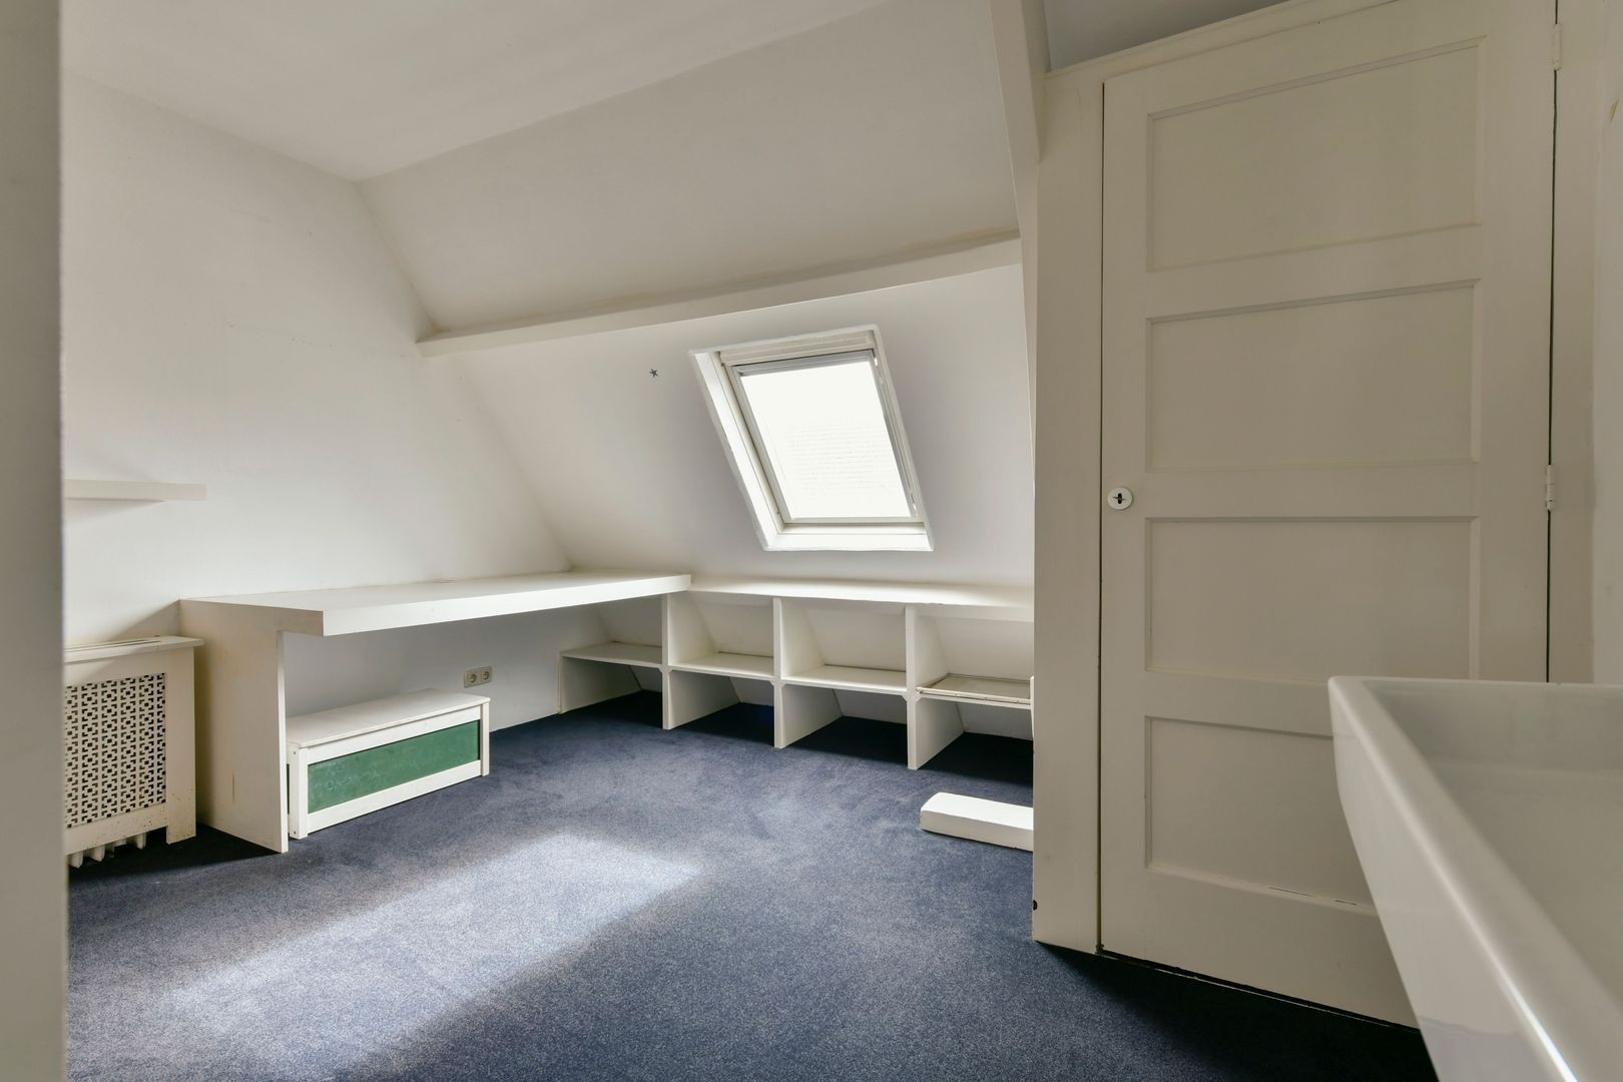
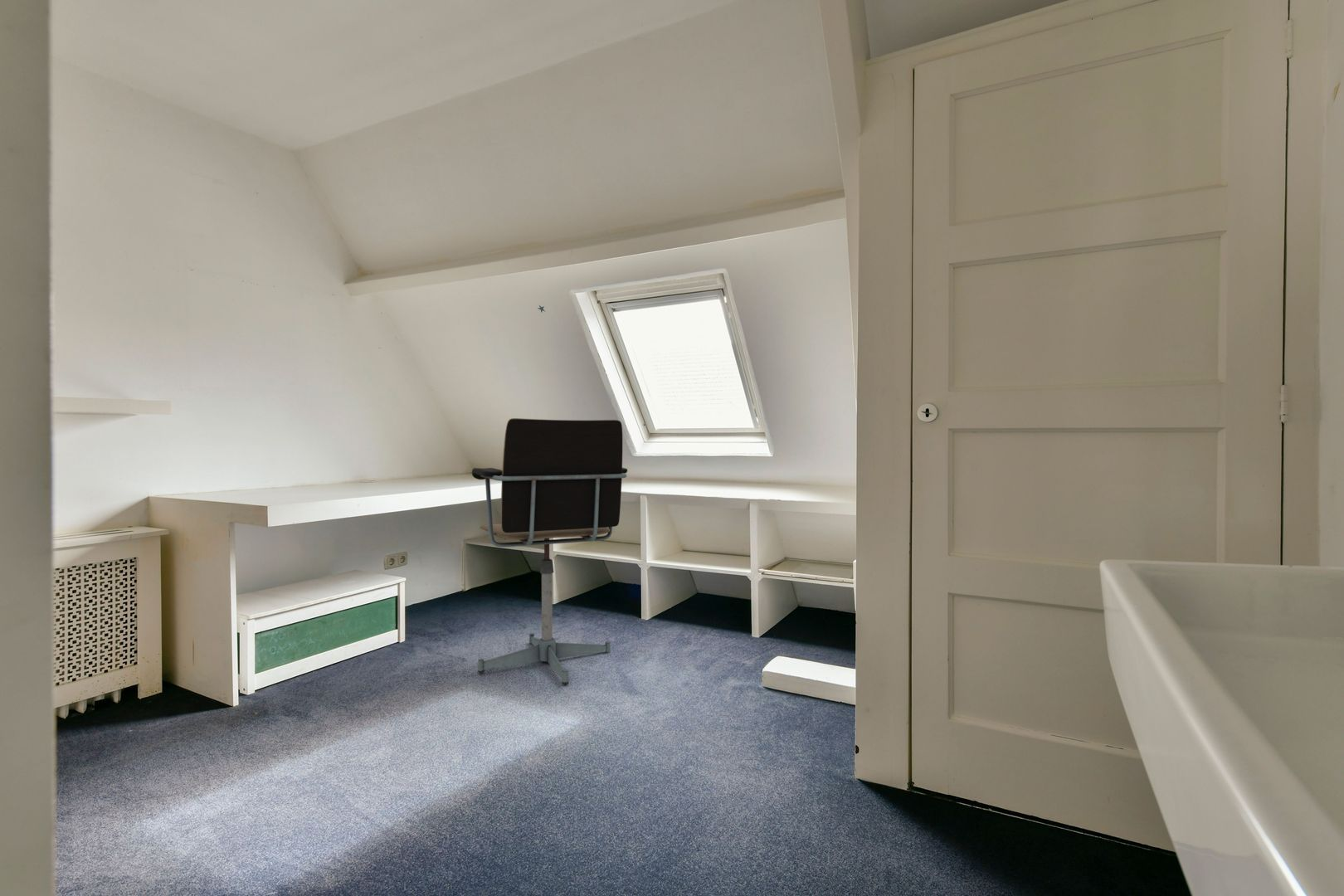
+ office chair [471,417,628,685]
